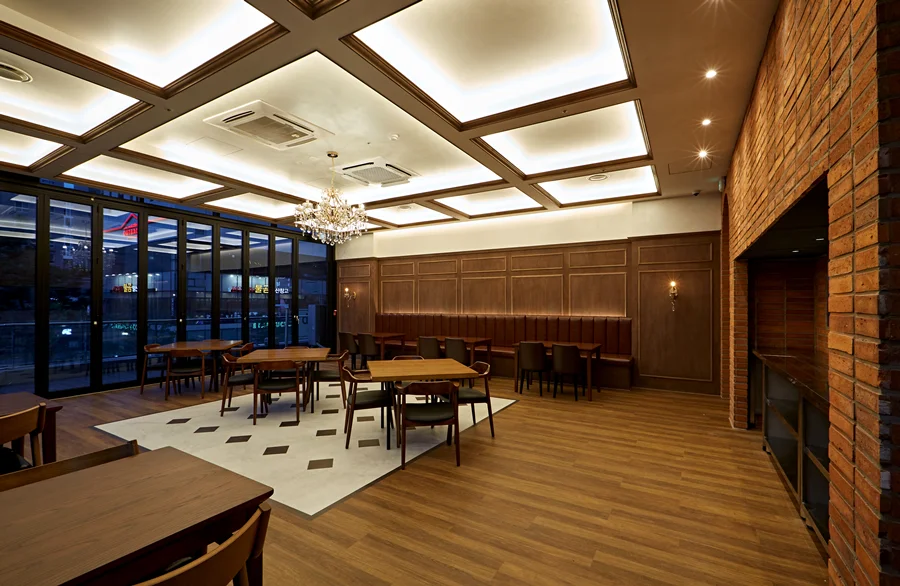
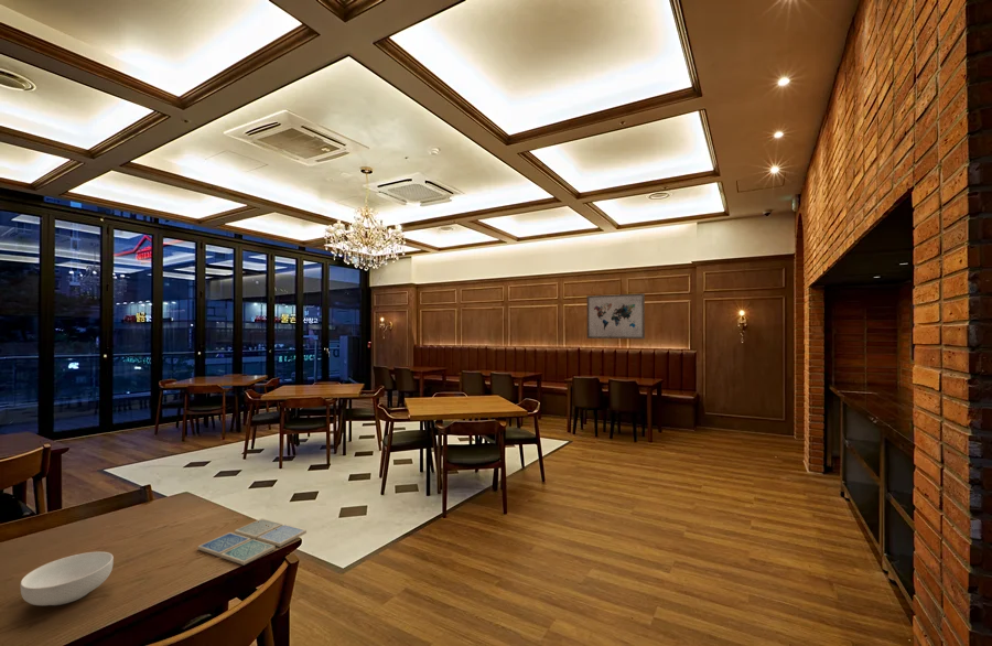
+ cereal bowl [19,551,115,606]
+ drink coaster [196,517,308,566]
+ wall art [586,292,646,340]
